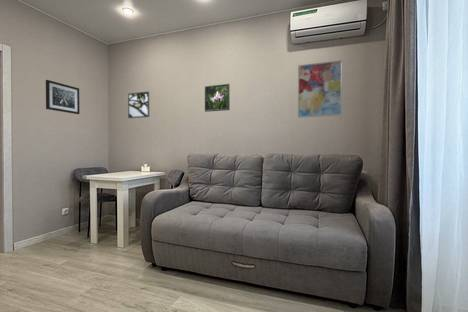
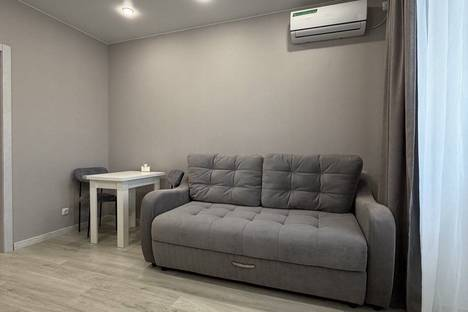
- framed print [127,91,150,119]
- wall art [45,79,80,115]
- wall art [297,59,343,119]
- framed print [204,83,231,113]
